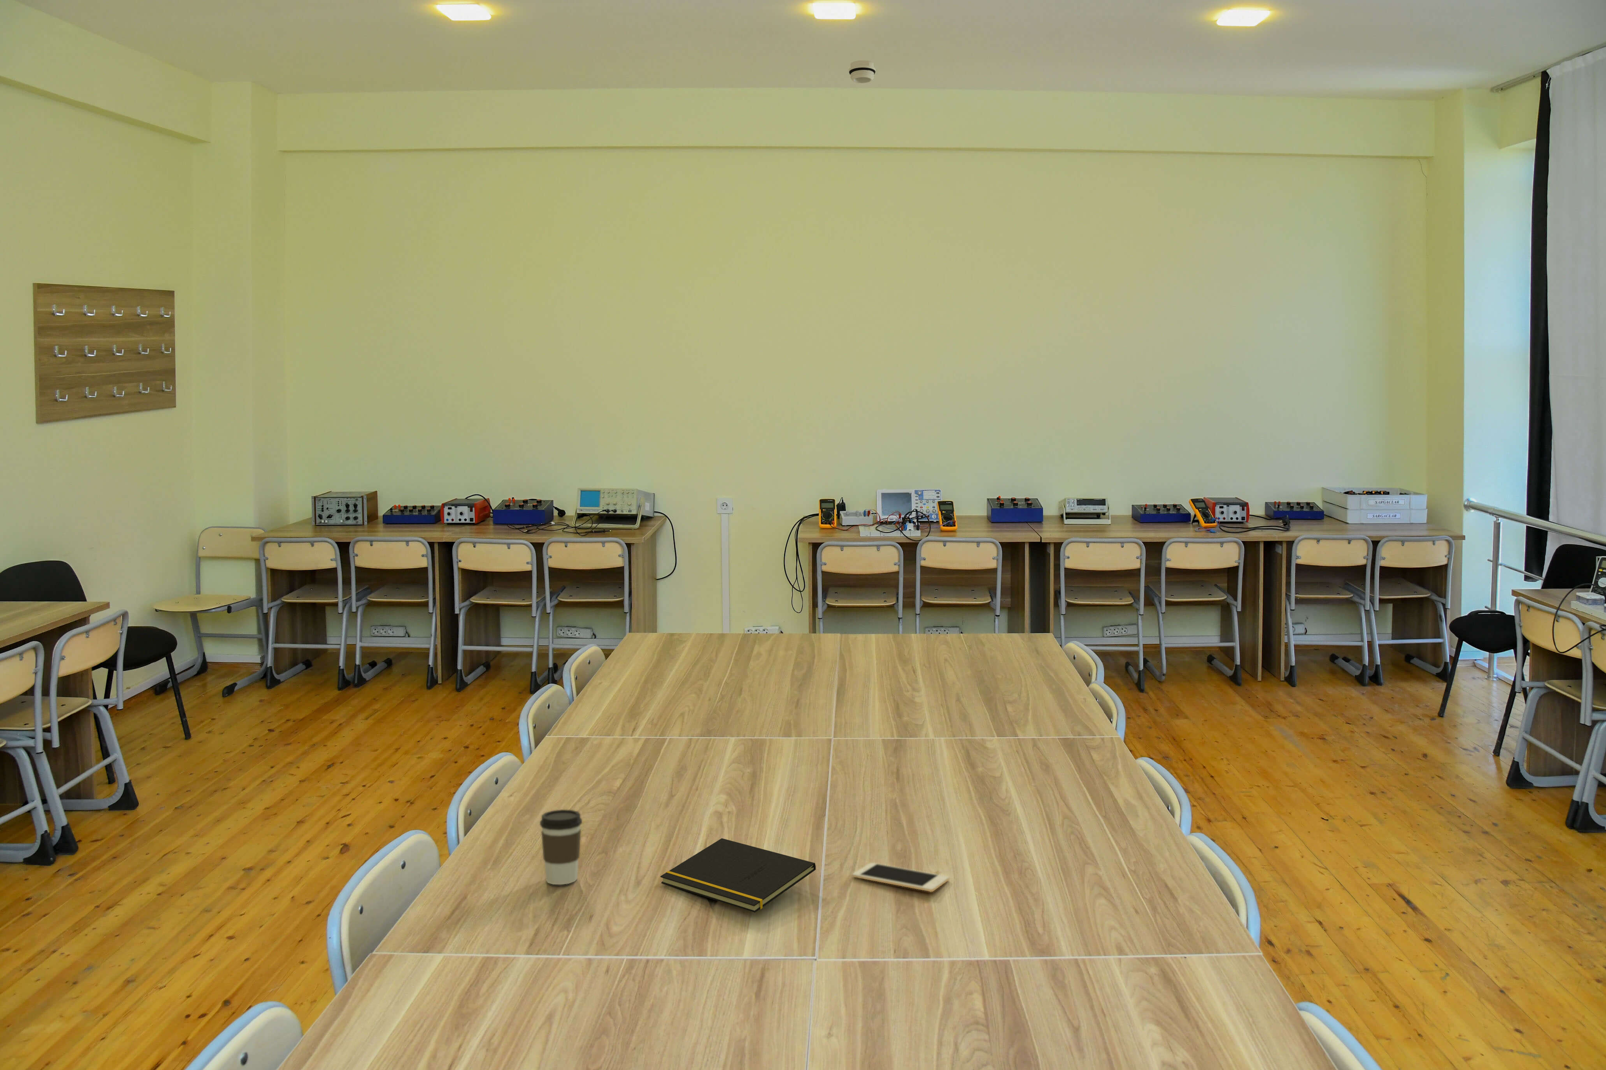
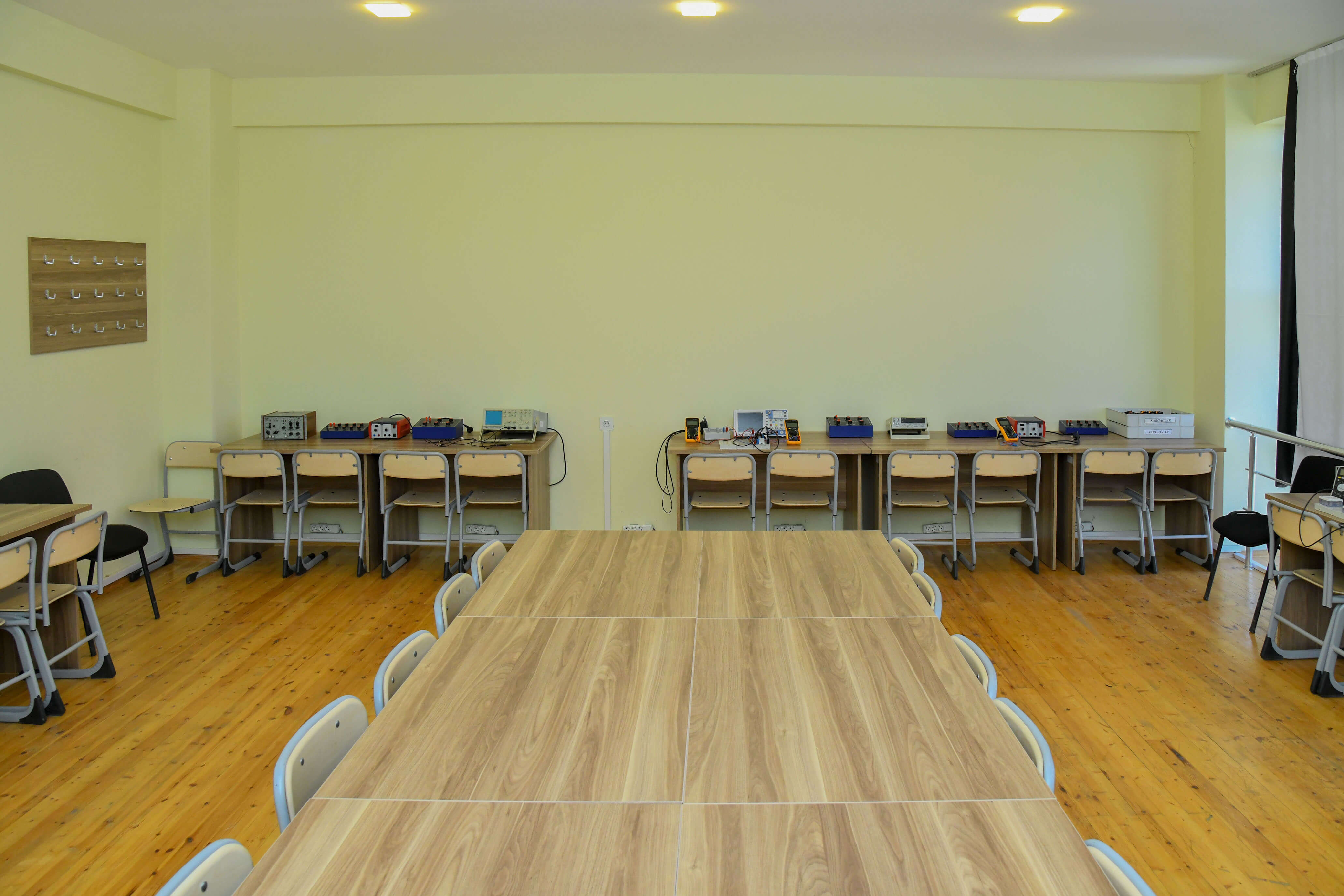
- coffee cup [540,808,583,885]
- cell phone [852,862,949,892]
- smoke detector [848,60,876,84]
- notepad [660,838,816,912]
